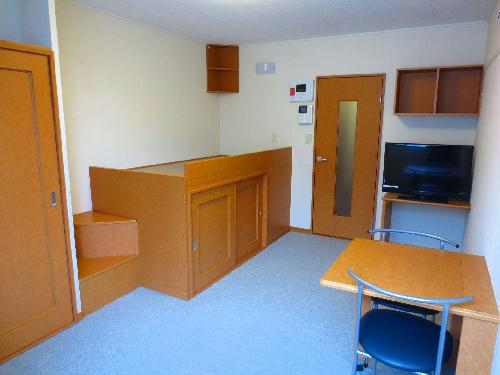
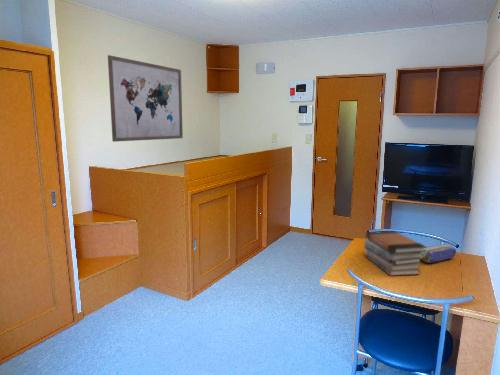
+ wall art [107,54,184,143]
+ pencil case [419,243,457,264]
+ book stack [363,230,427,277]
